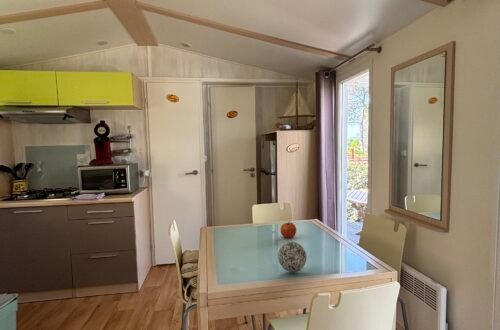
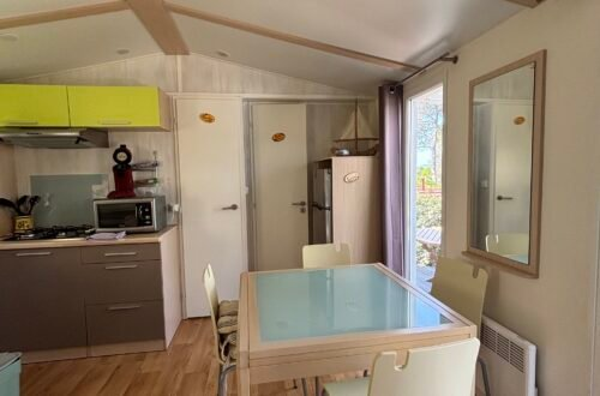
- decorative ball [277,241,308,273]
- fruit [279,220,297,239]
